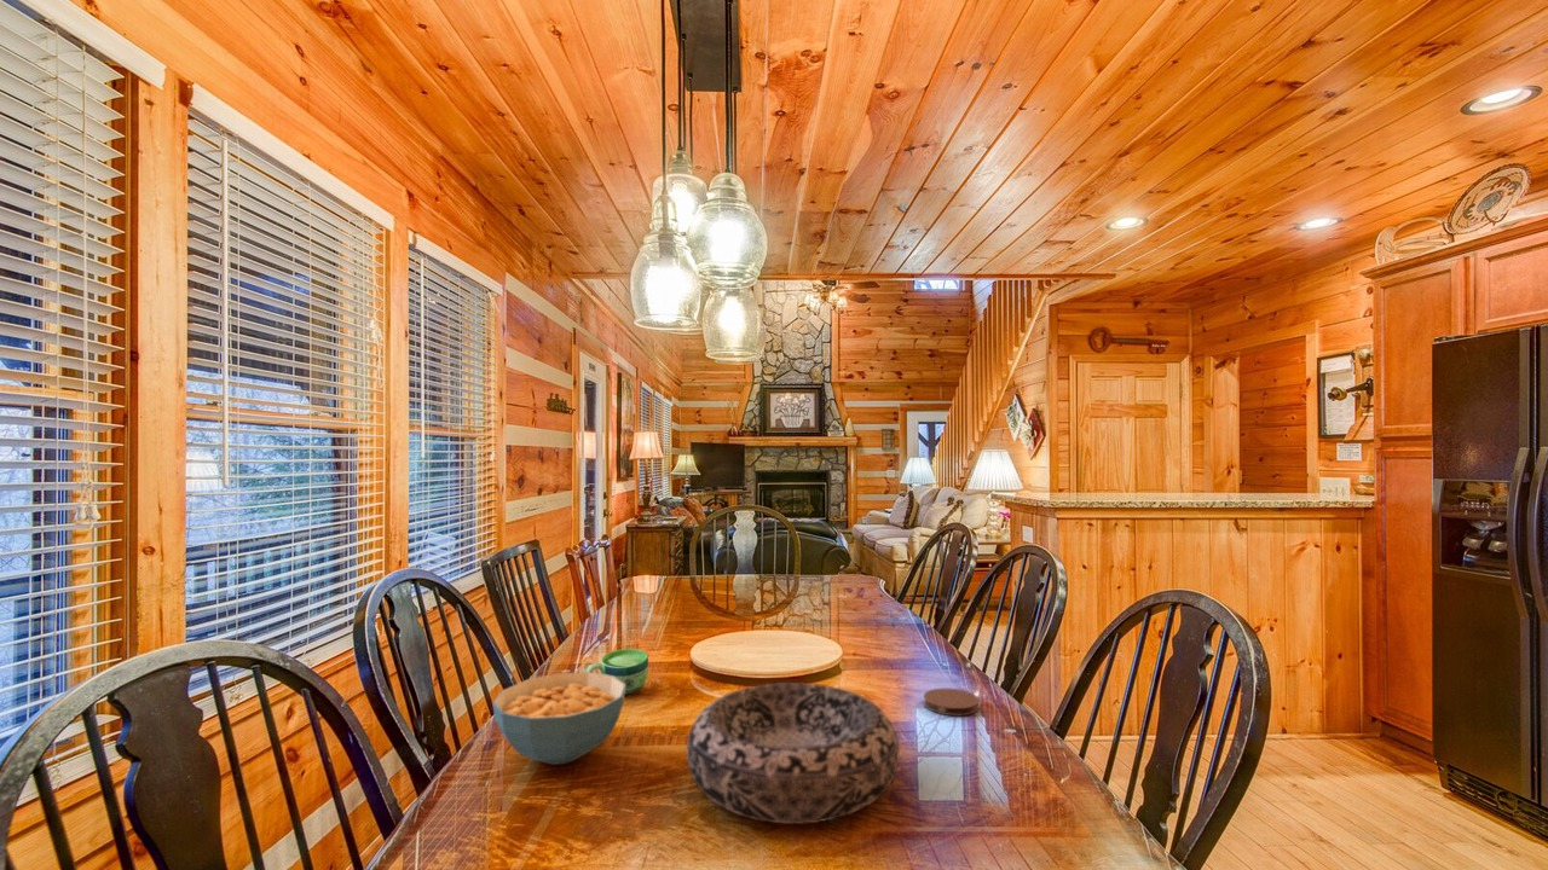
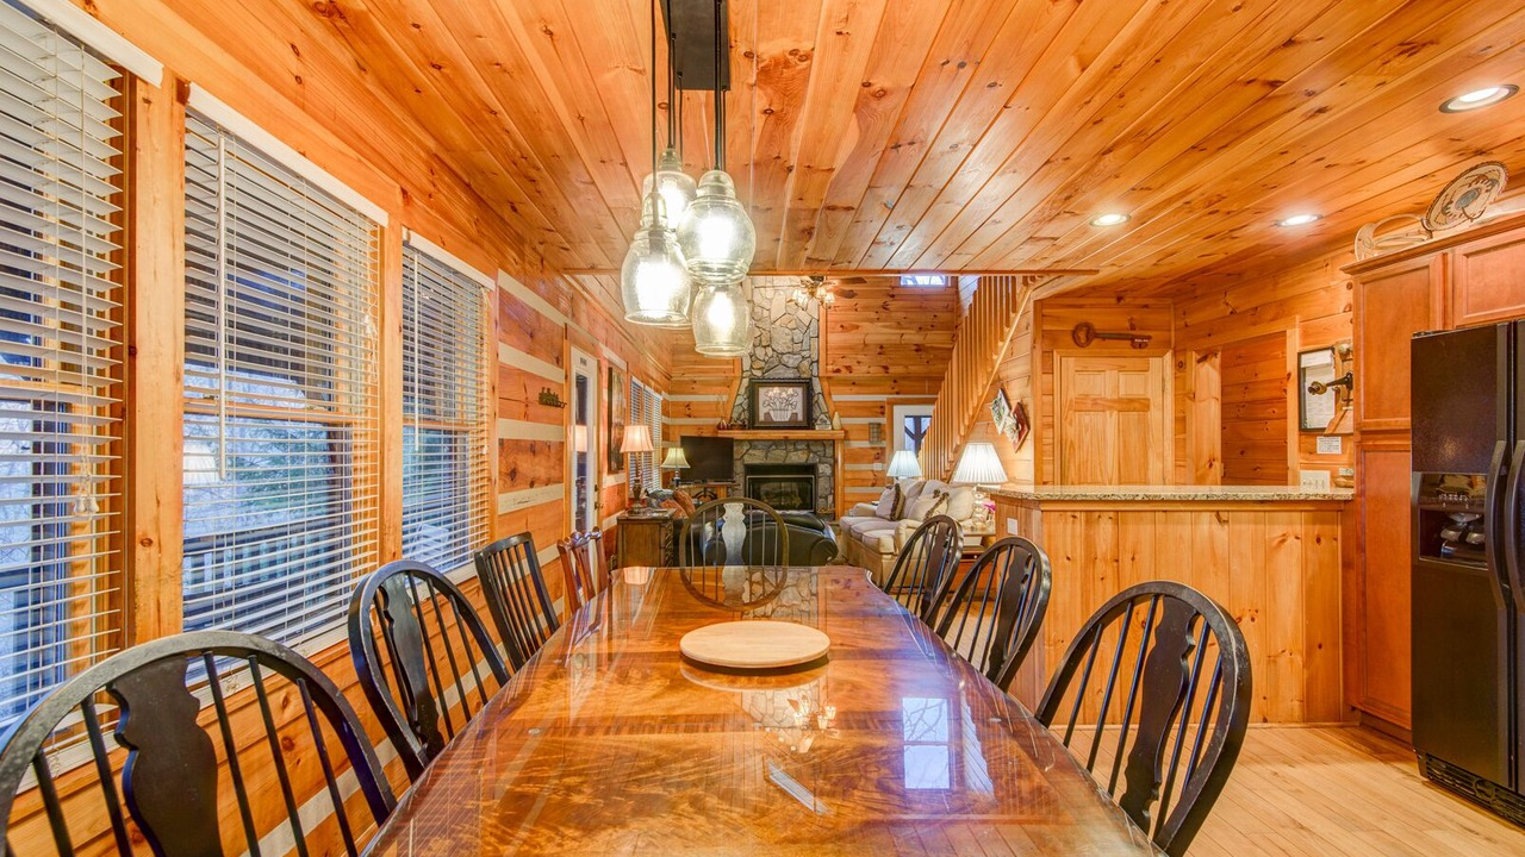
- cereal bowl [491,671,626,766]
- coaster [923,688,981,717]
- decorative bowl [686,682,901,825]
- cup [585,648,649,696]
